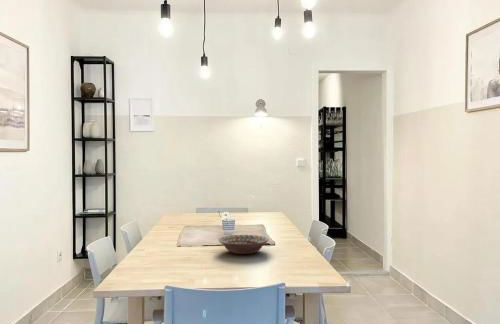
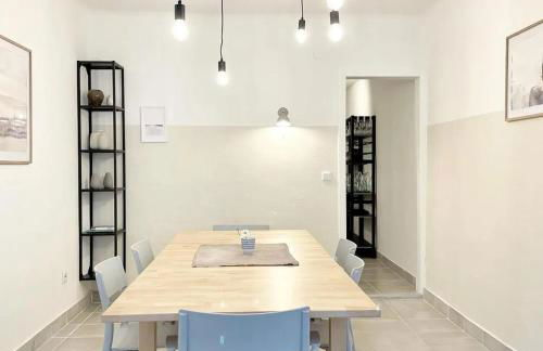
- decorative bowl [217,234,270,255]
